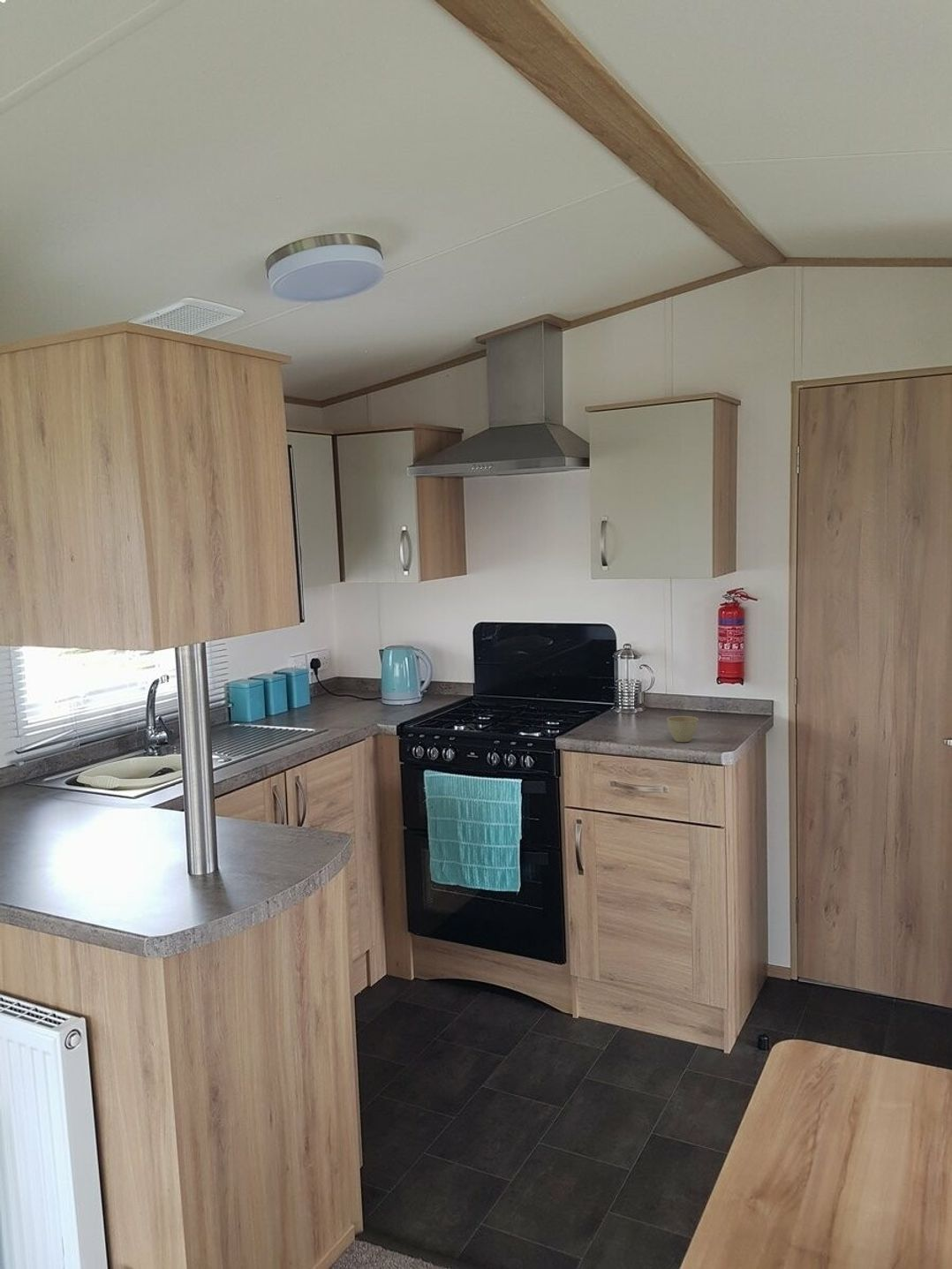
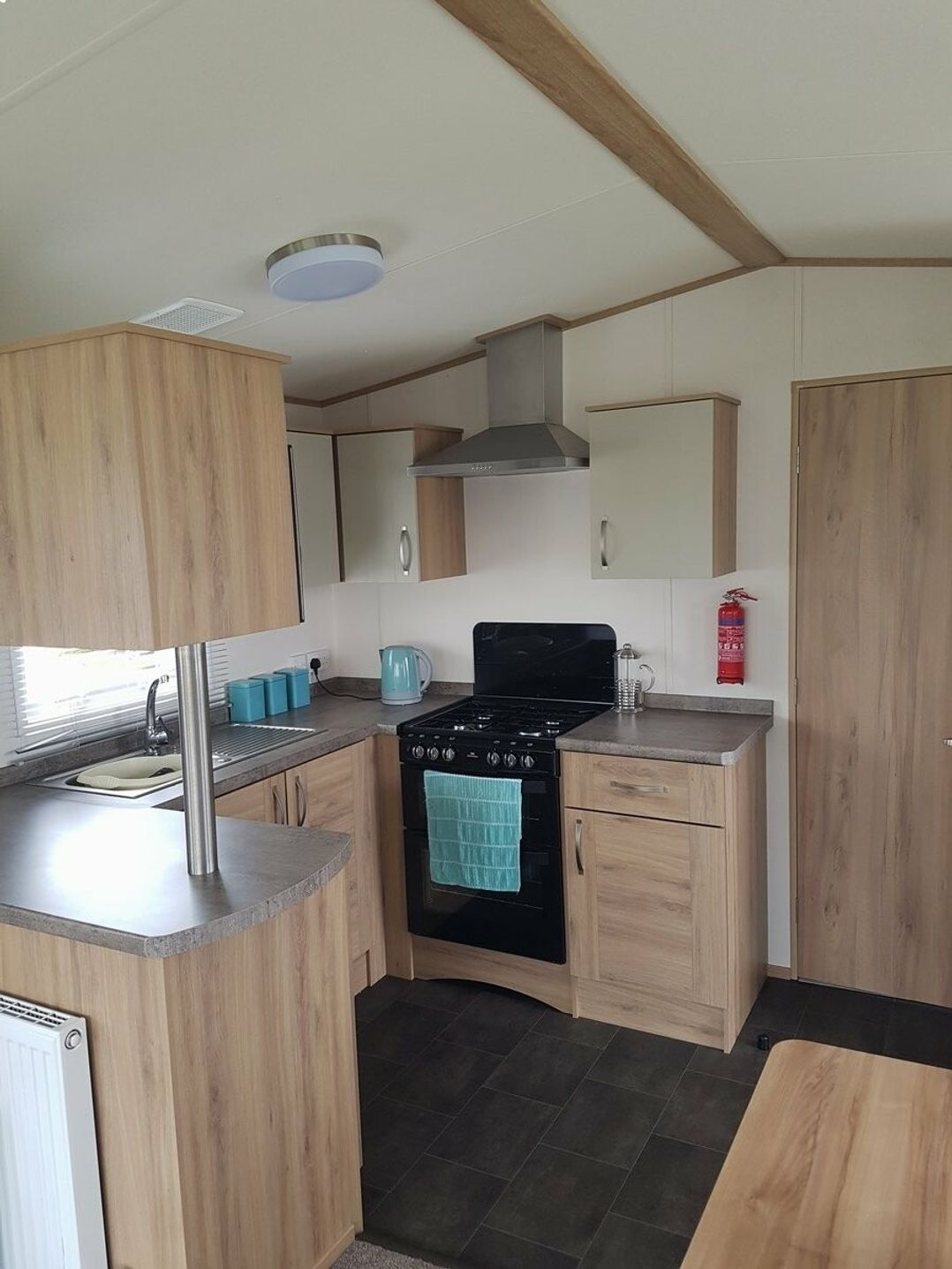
- flower pot [666,715,699,743]
